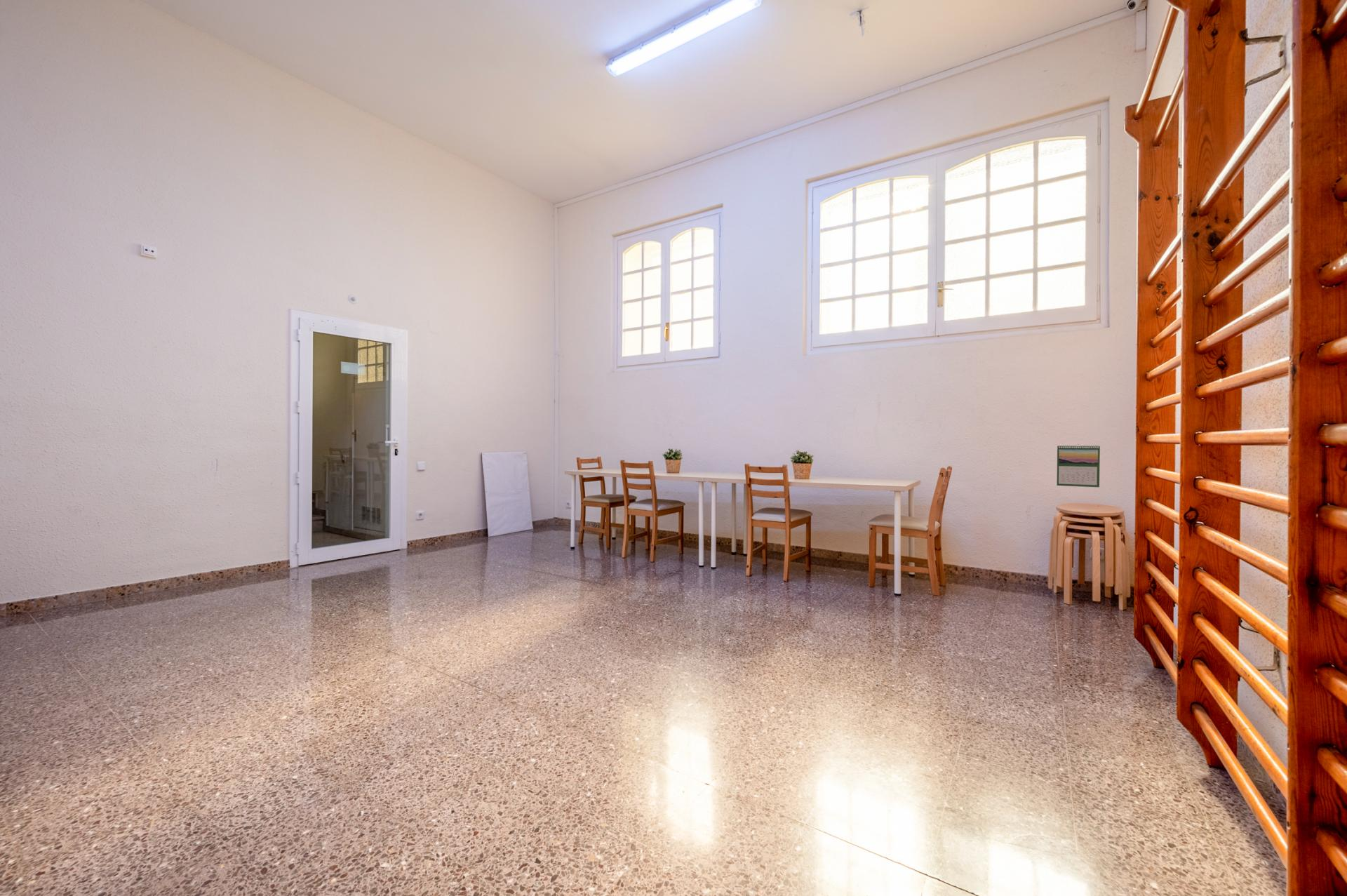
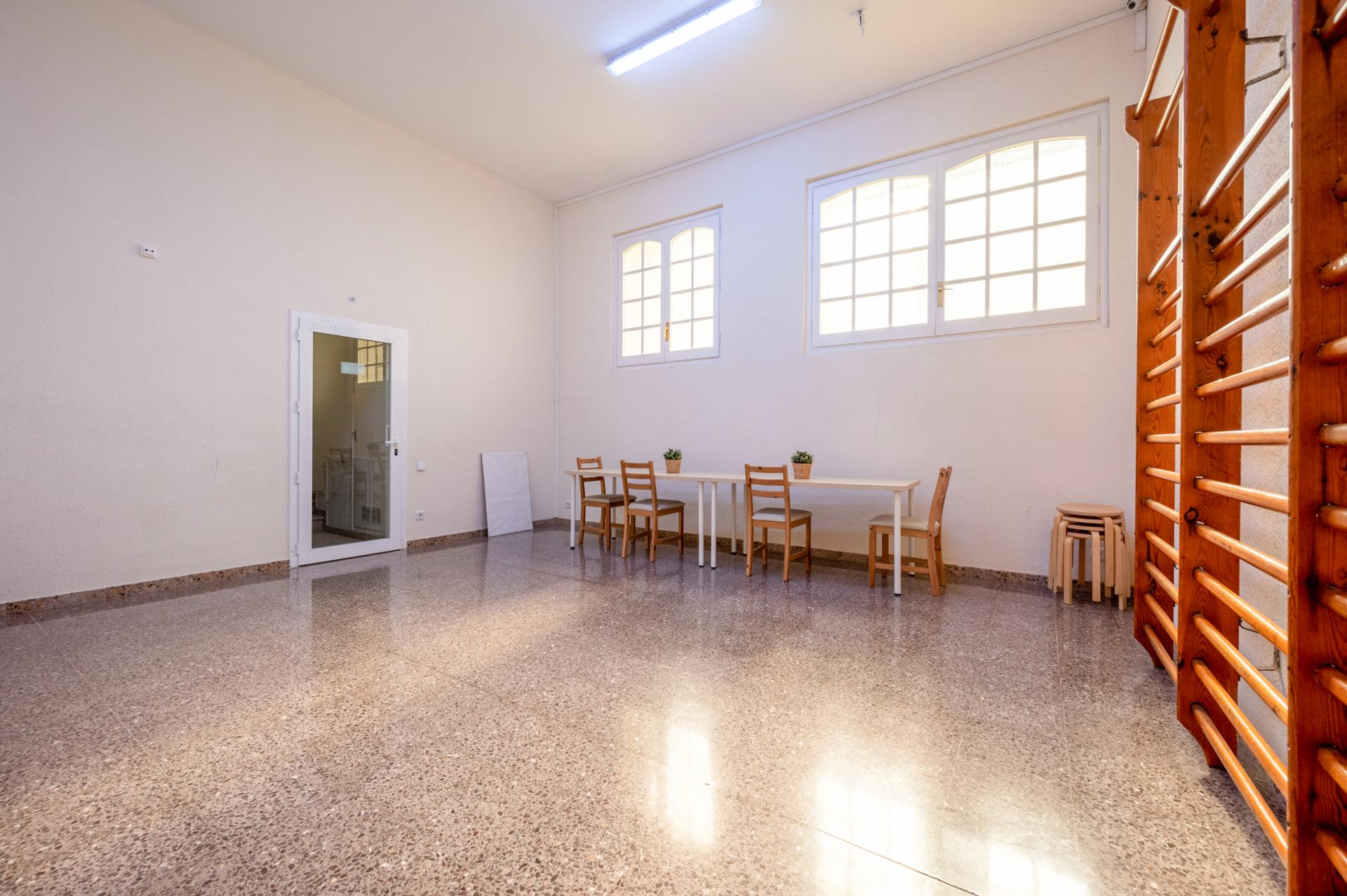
- calendar [1056,443,1101,488]
